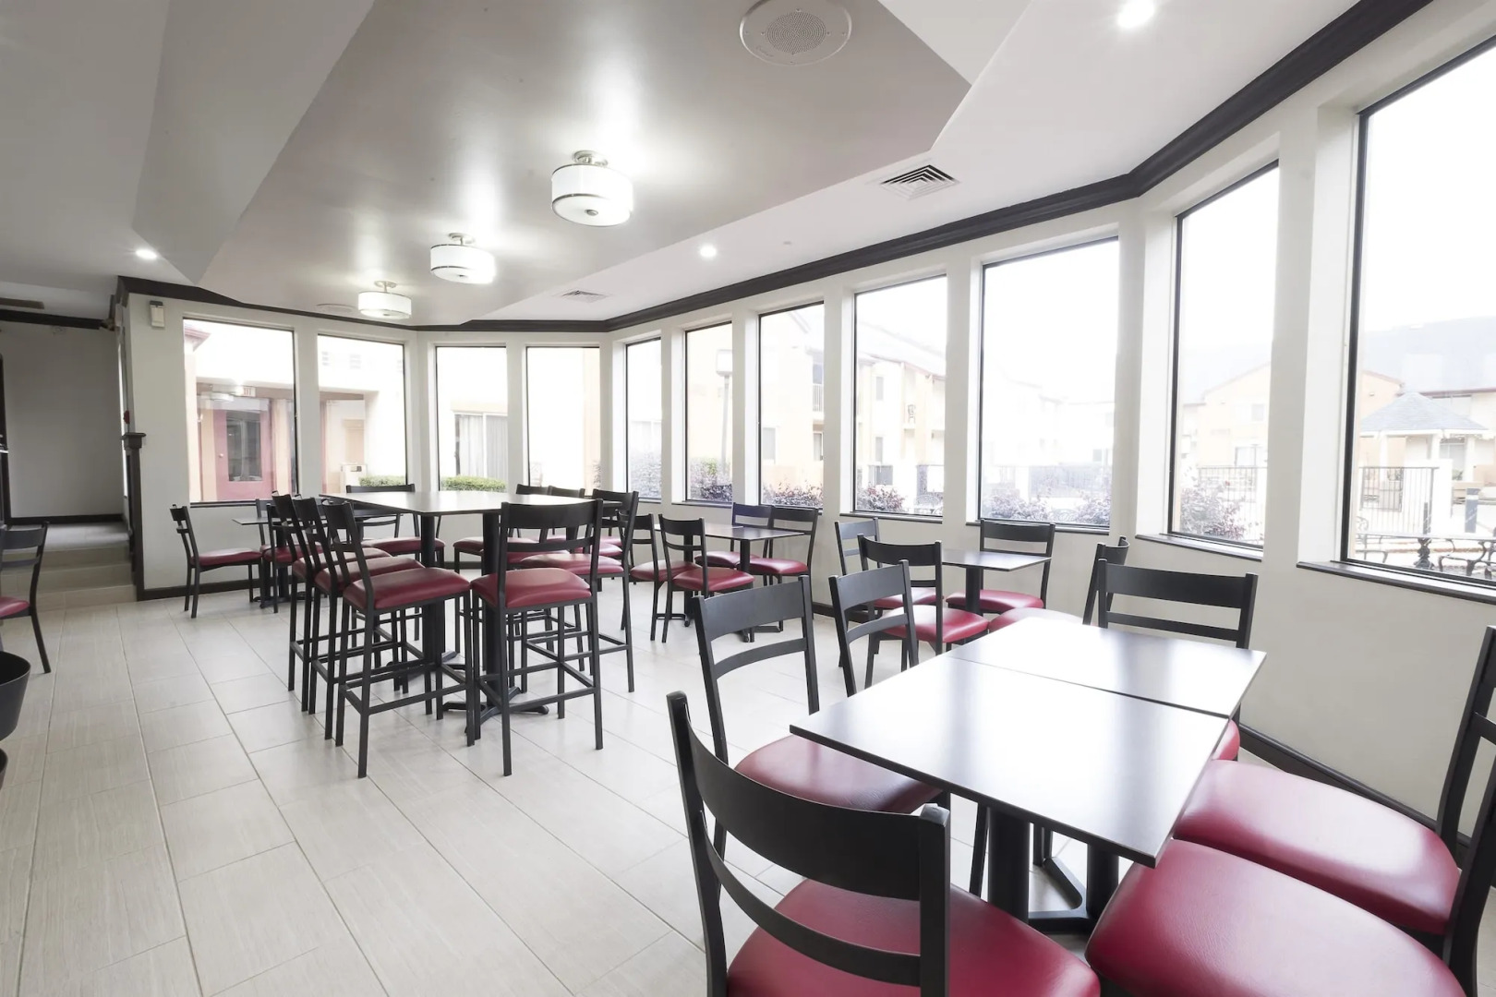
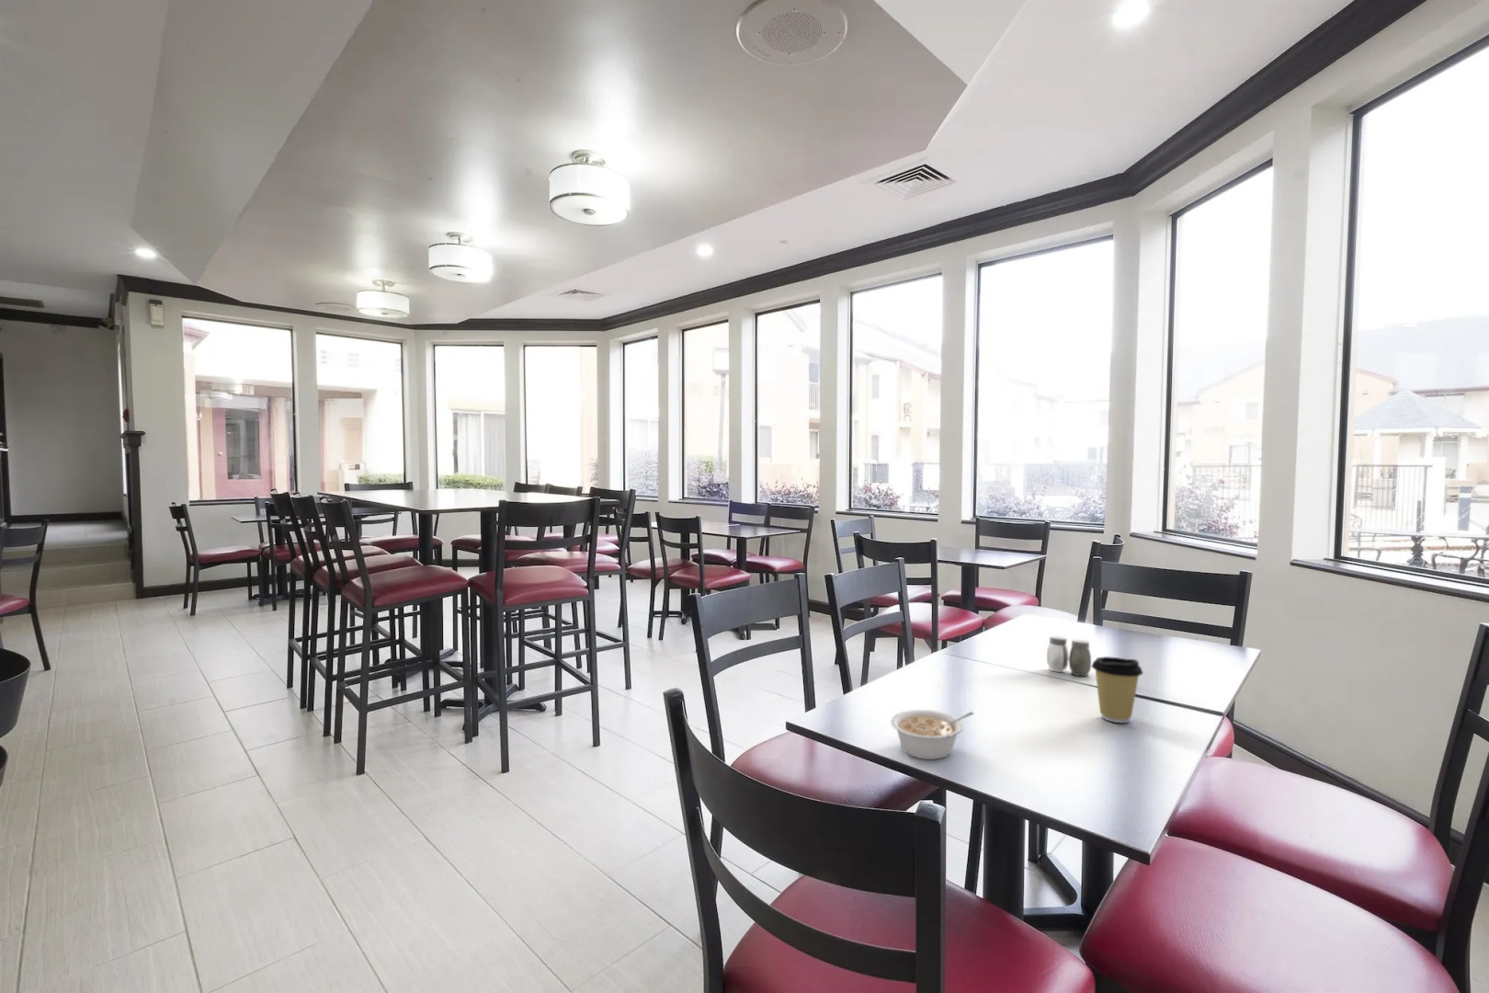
+ legume [890,709,975,760]
+ salt and pepper shaker [1046,634,1092,677]
+ coffee cup [1091,656,1143,724]
